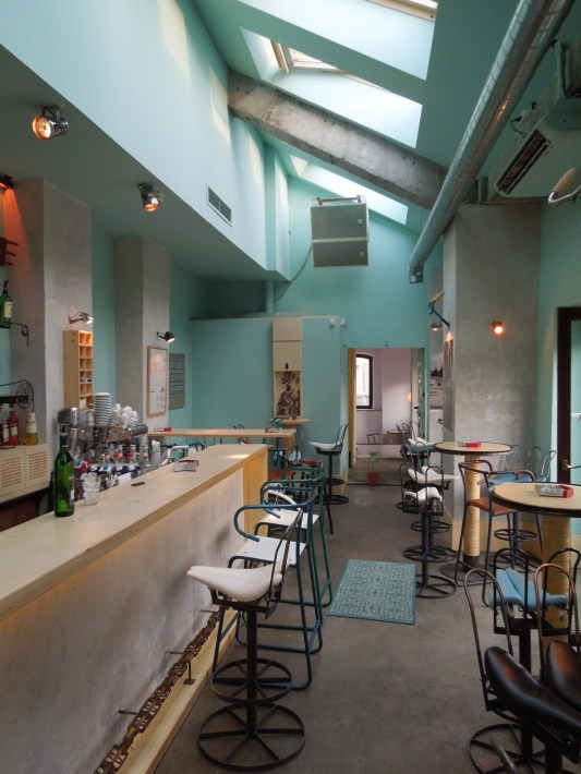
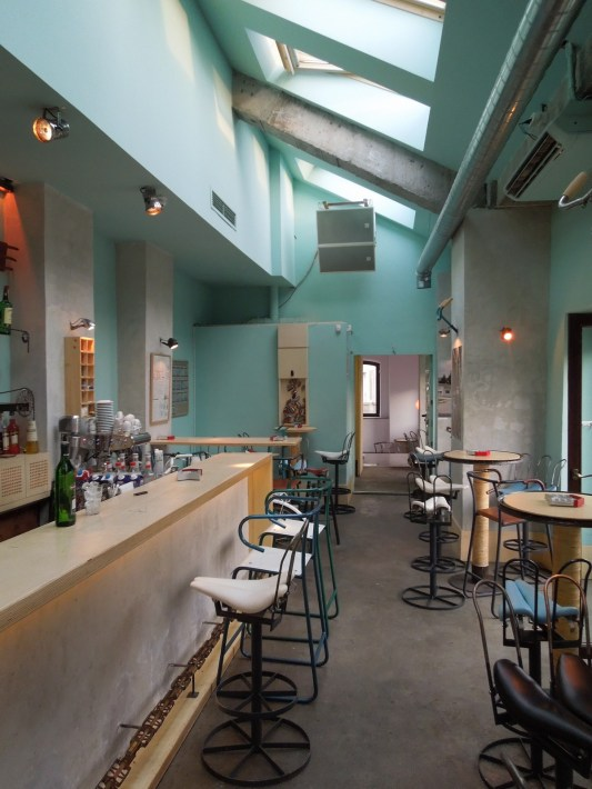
- rug [325,558,417,626]
- potted plant [350,450,389,487]
